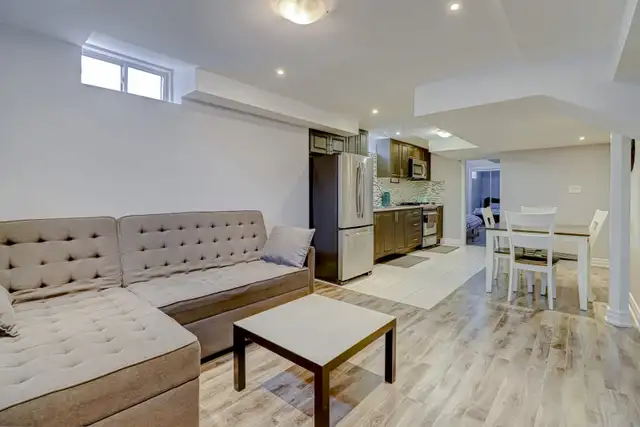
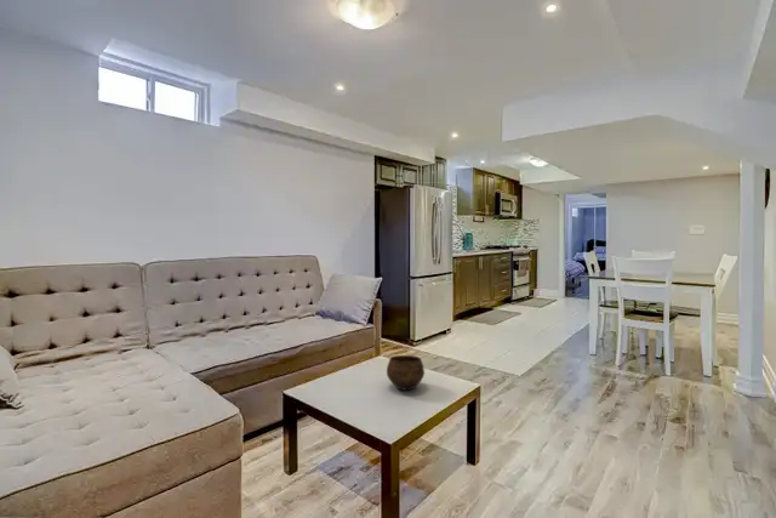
+ bowl [386,354,426,392]
